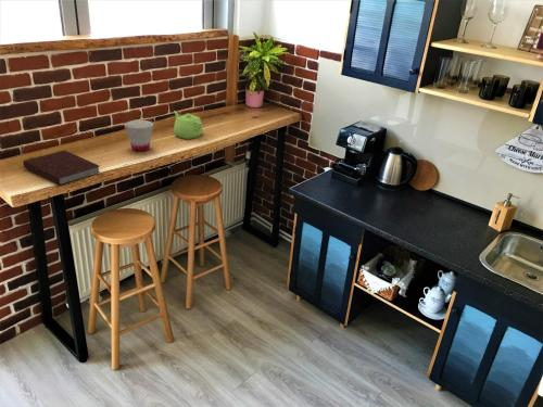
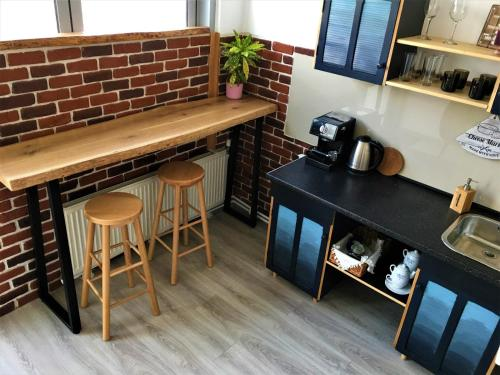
- cup [125,119,154,152]
- notebook [23,150,101,187]
- teapot [173,110,204,140]
